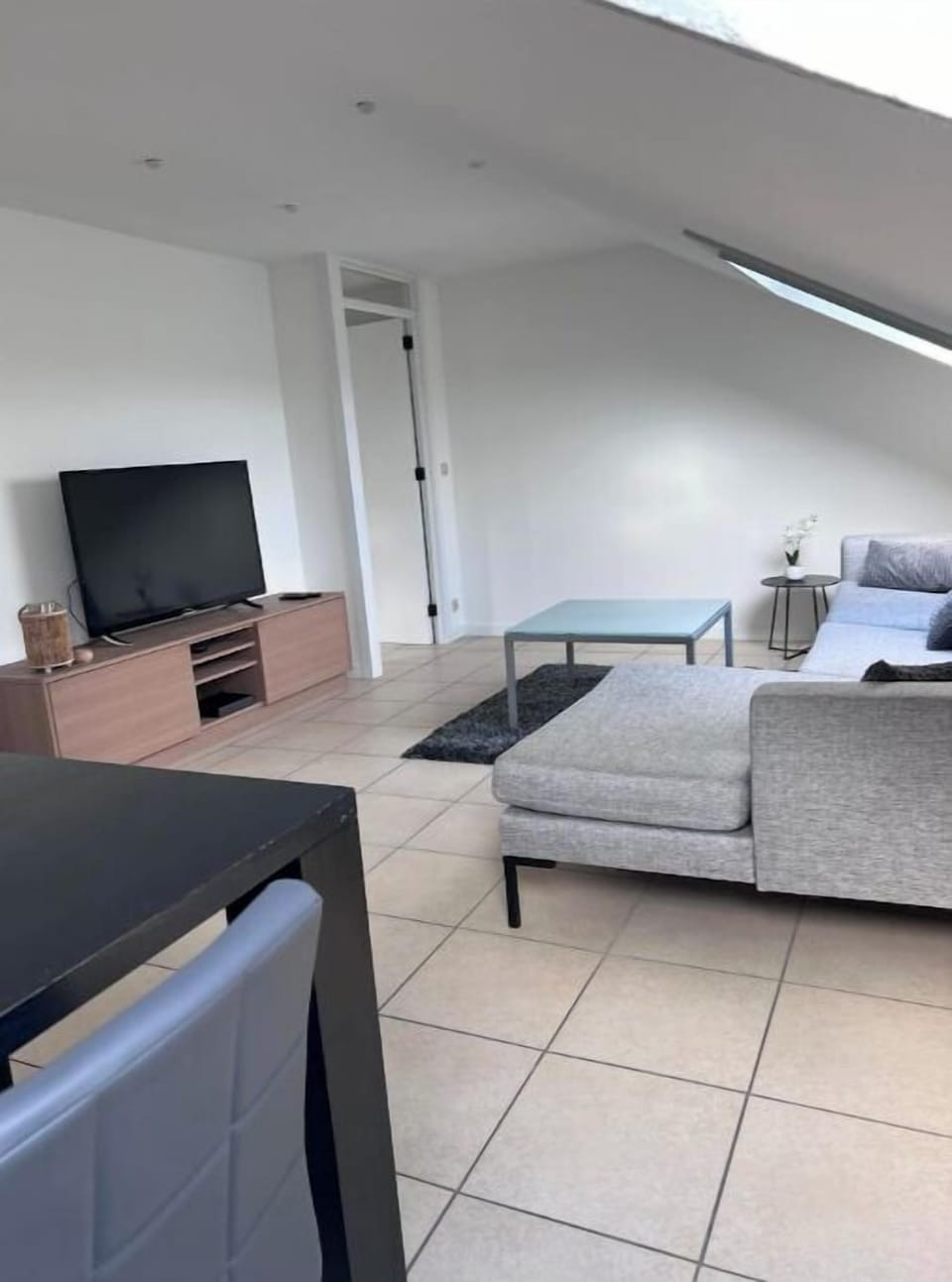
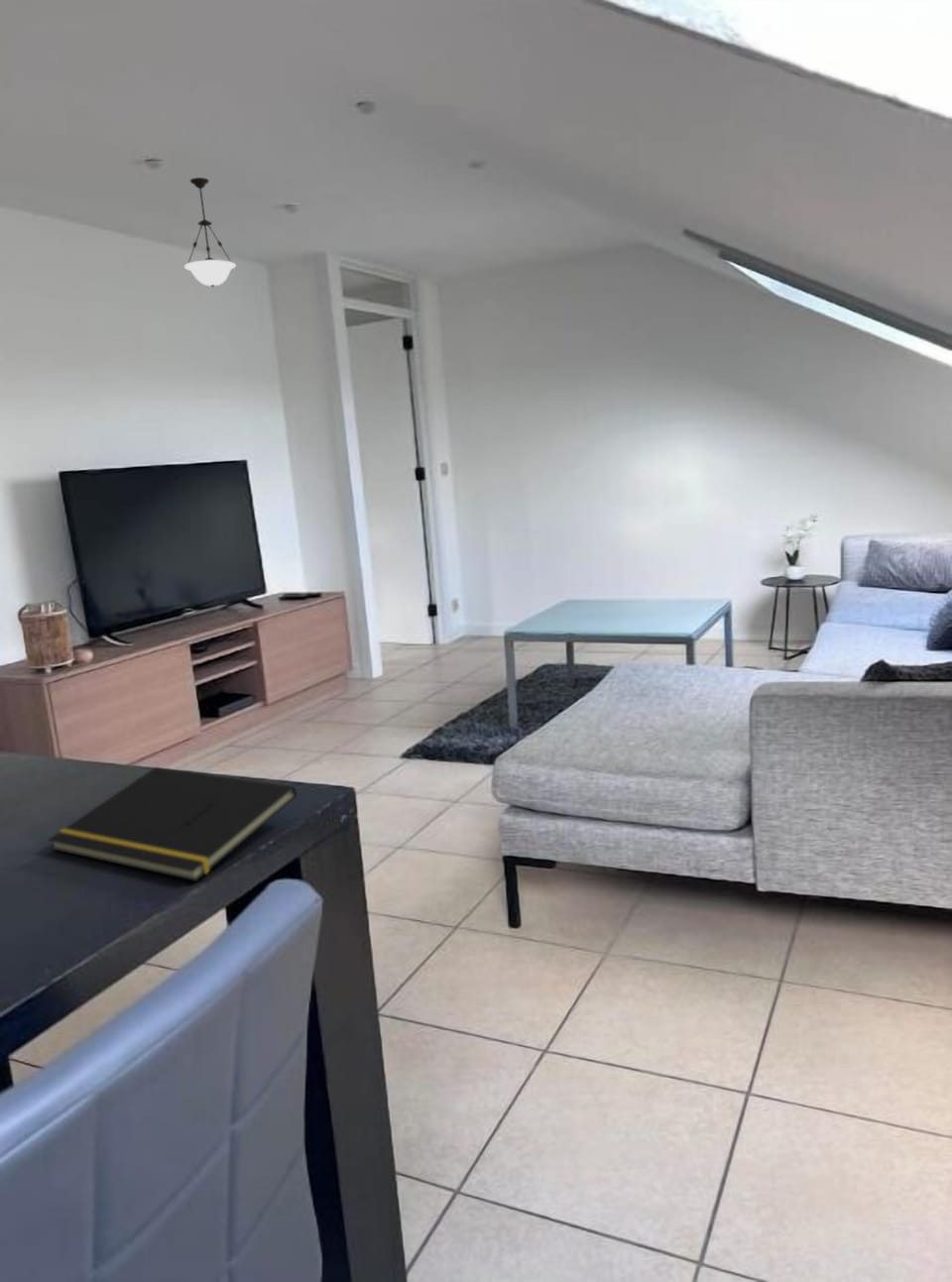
+ notepad [48,766,297,882]
+ pendant light [183,176,237,289]
